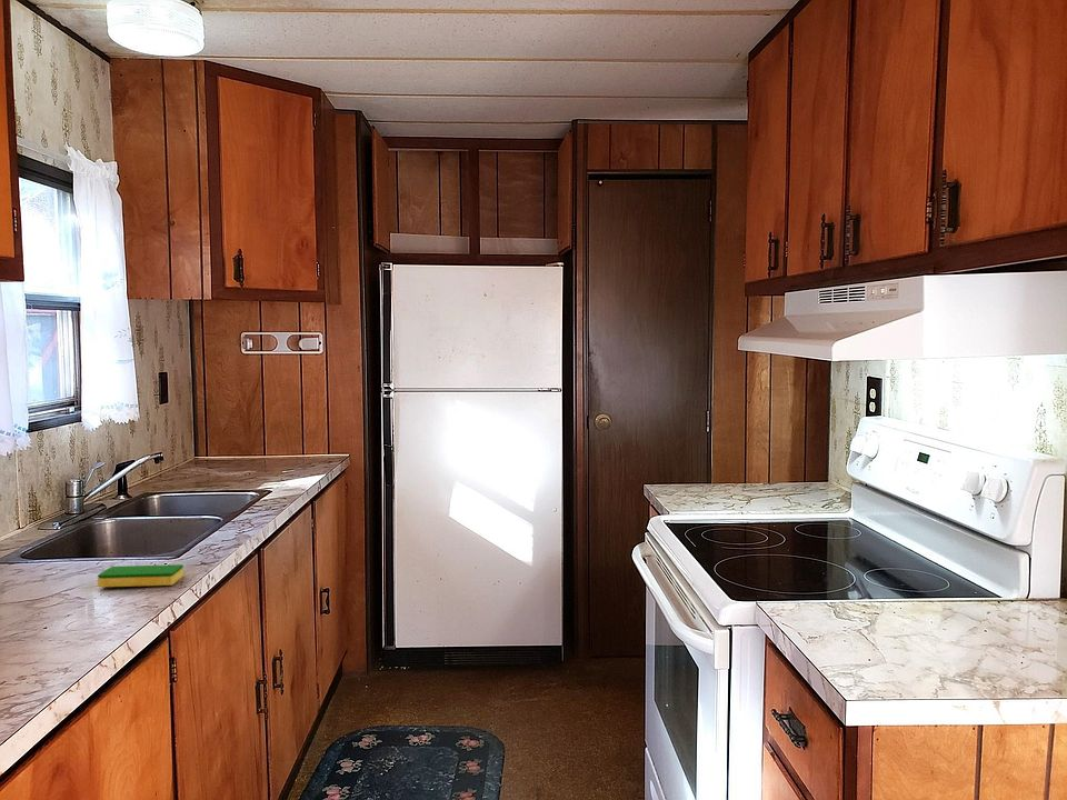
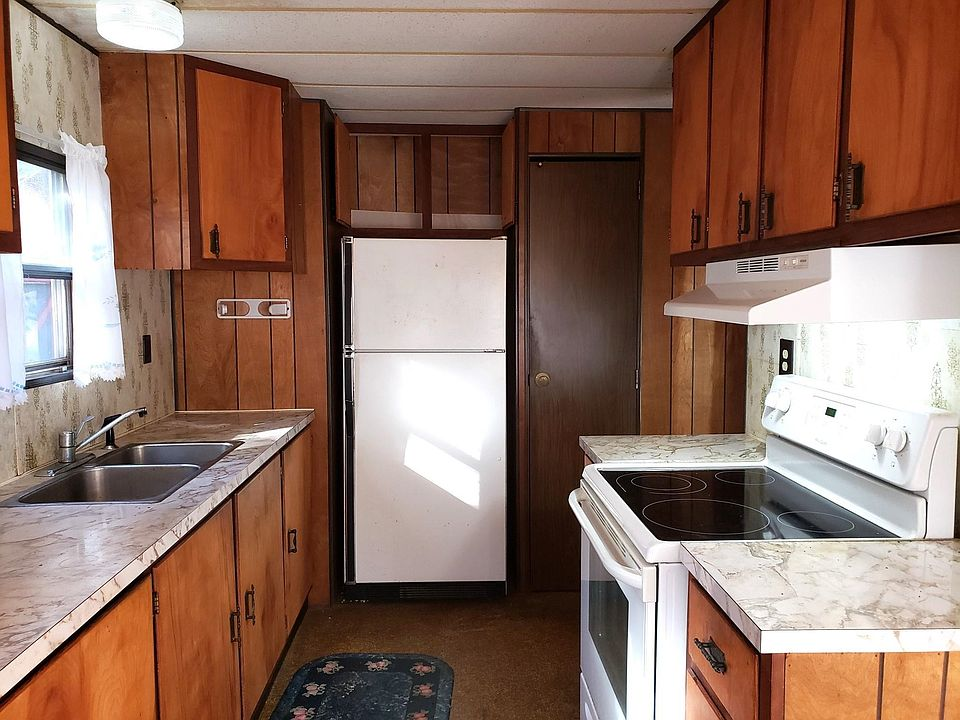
- dish sponge [97,563,185,588]
